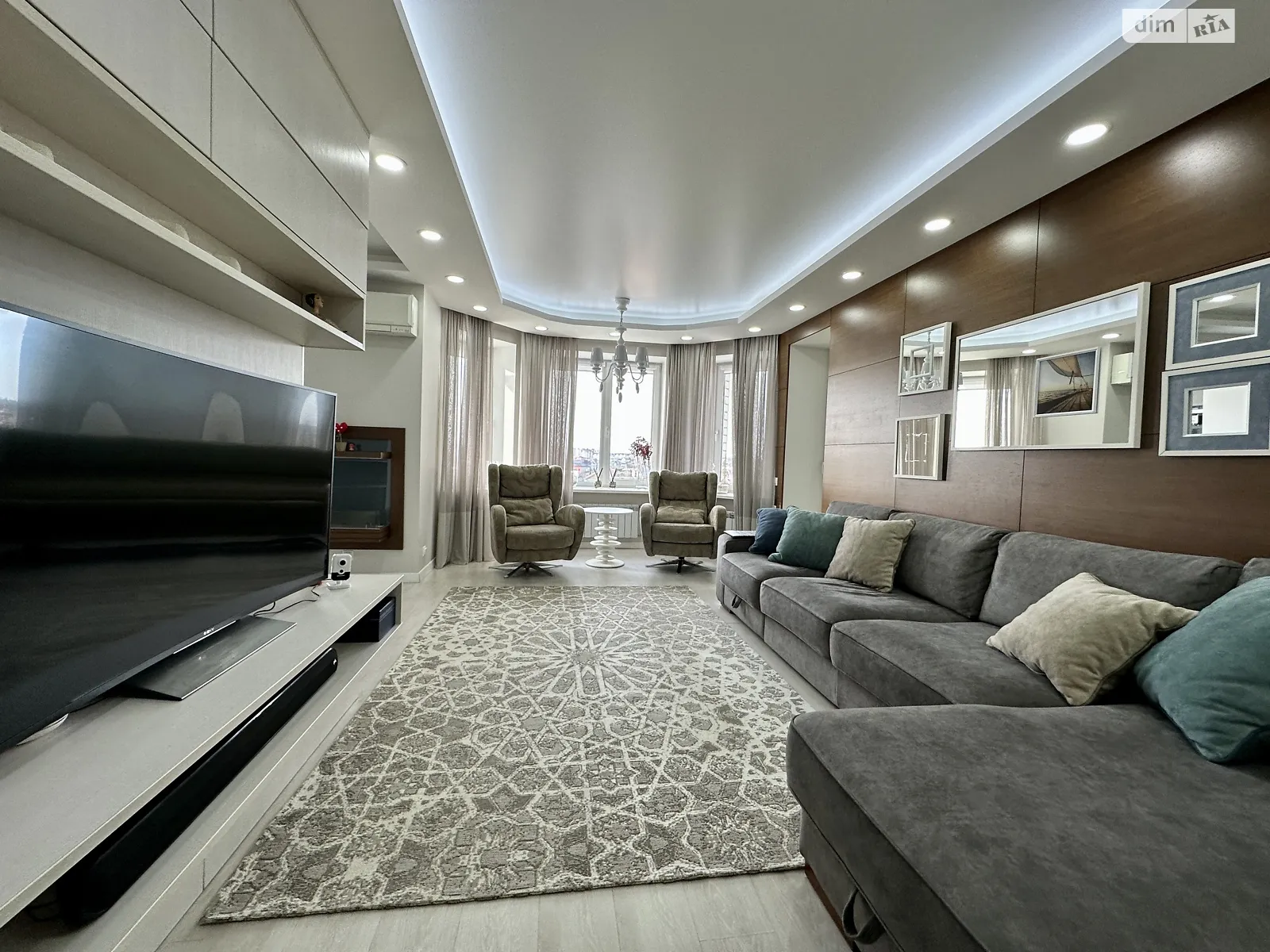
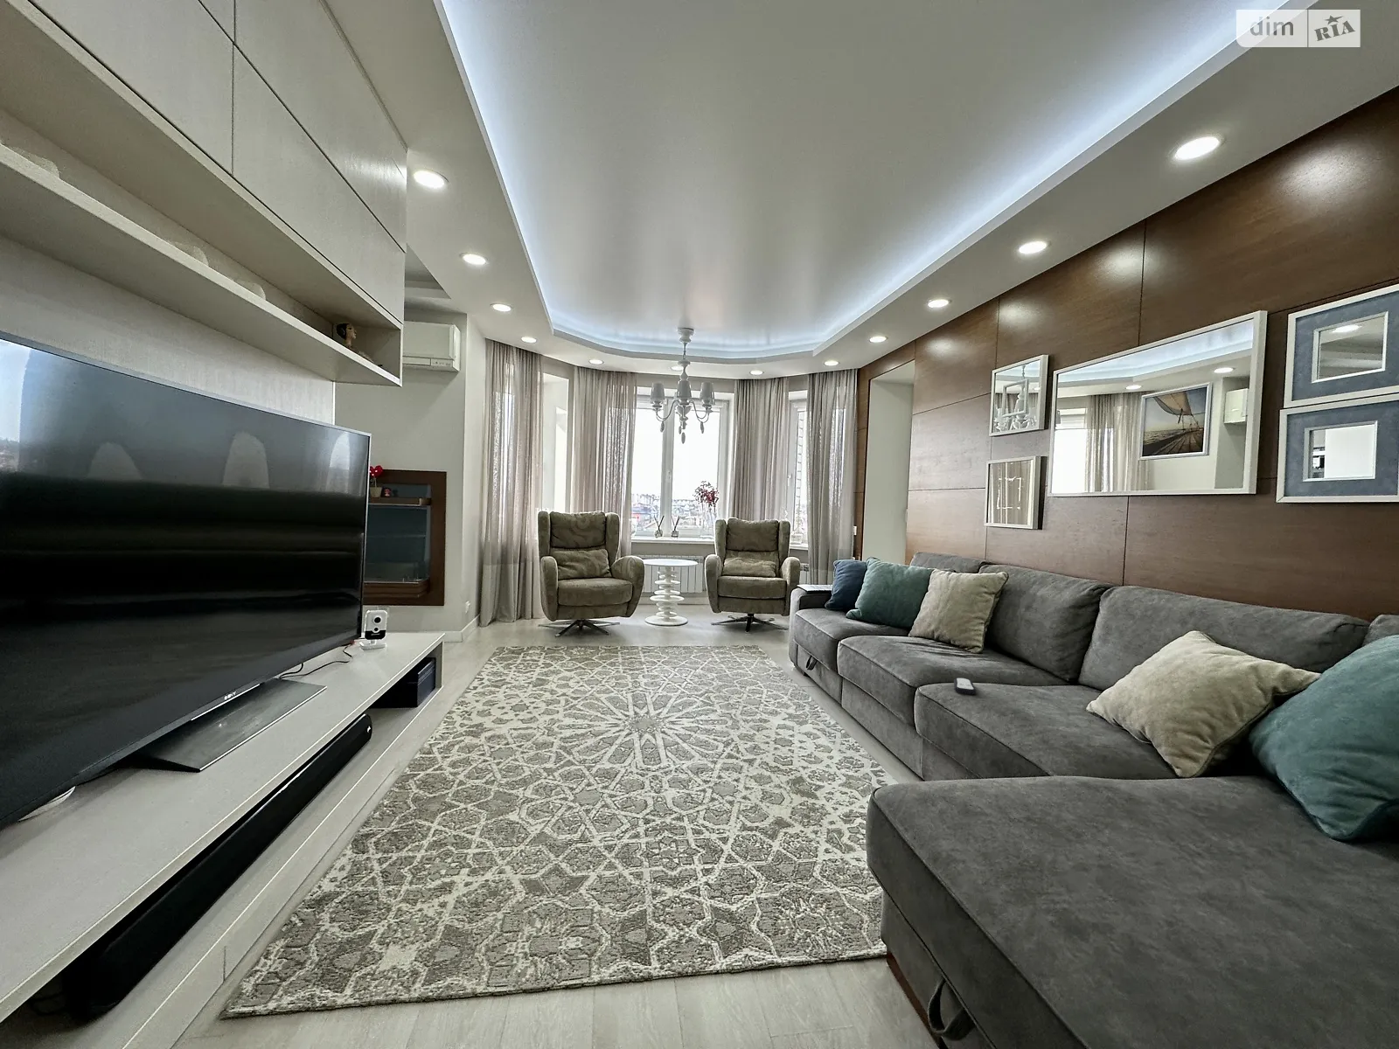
+ remote control [953,677,977,695]
